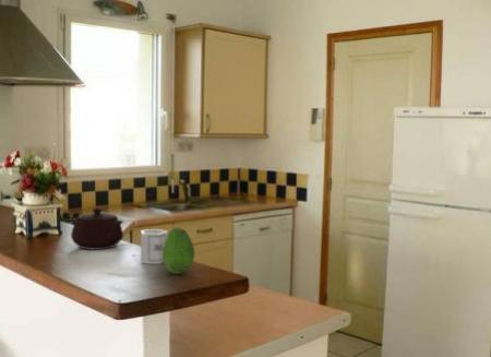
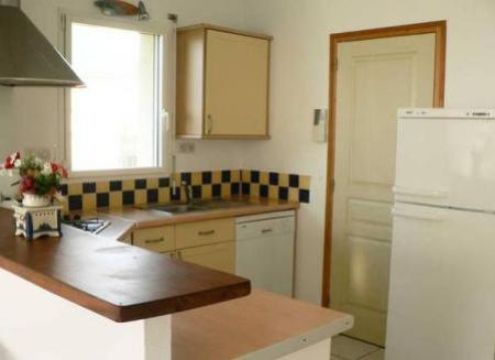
- teapot [70,207,124,251]
- cup [140,228,169,265]
- fruit [163,226,195,275]
